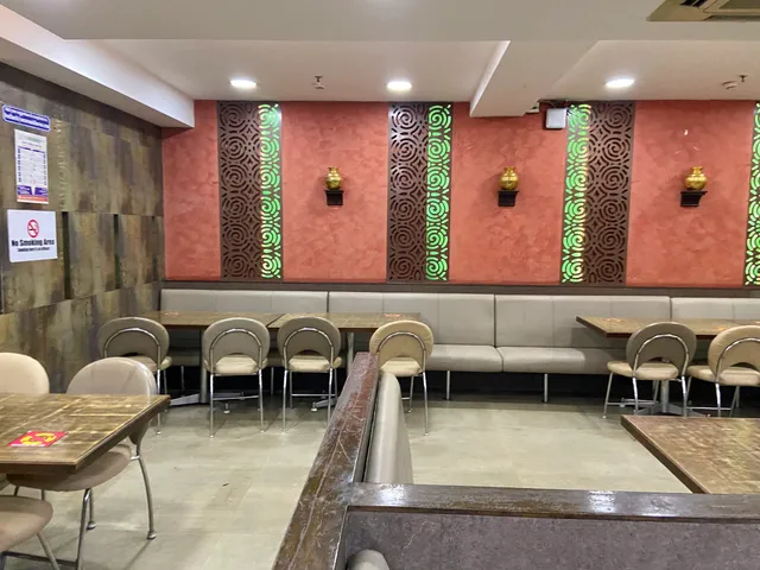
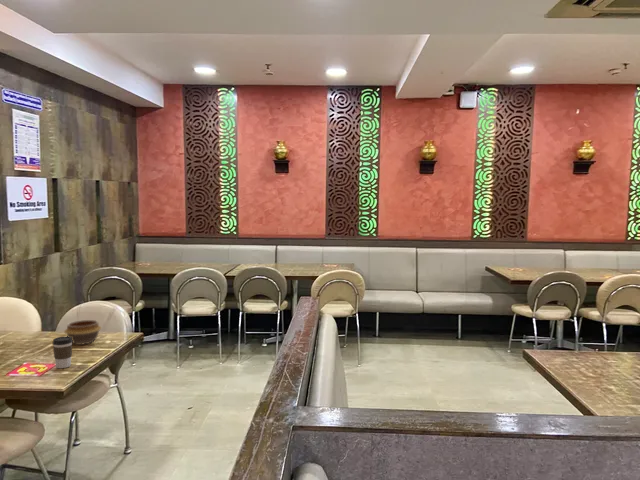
+ coffee cup [51,335,73,369]
+ bowl [63,319,102,346]
